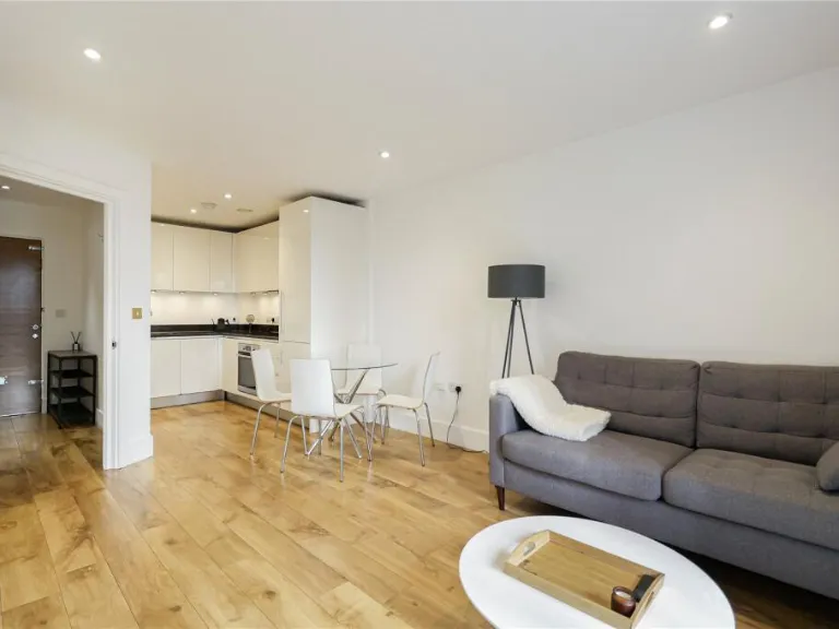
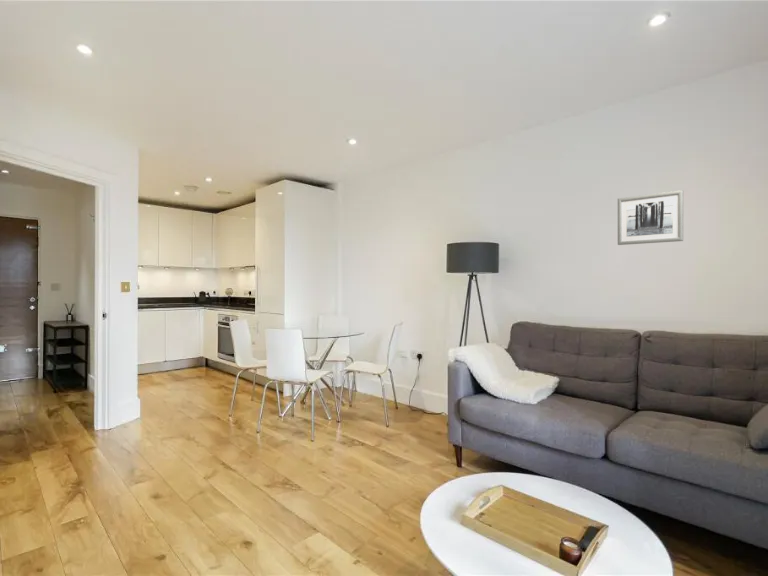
+ wall art [617,189,684,246]
